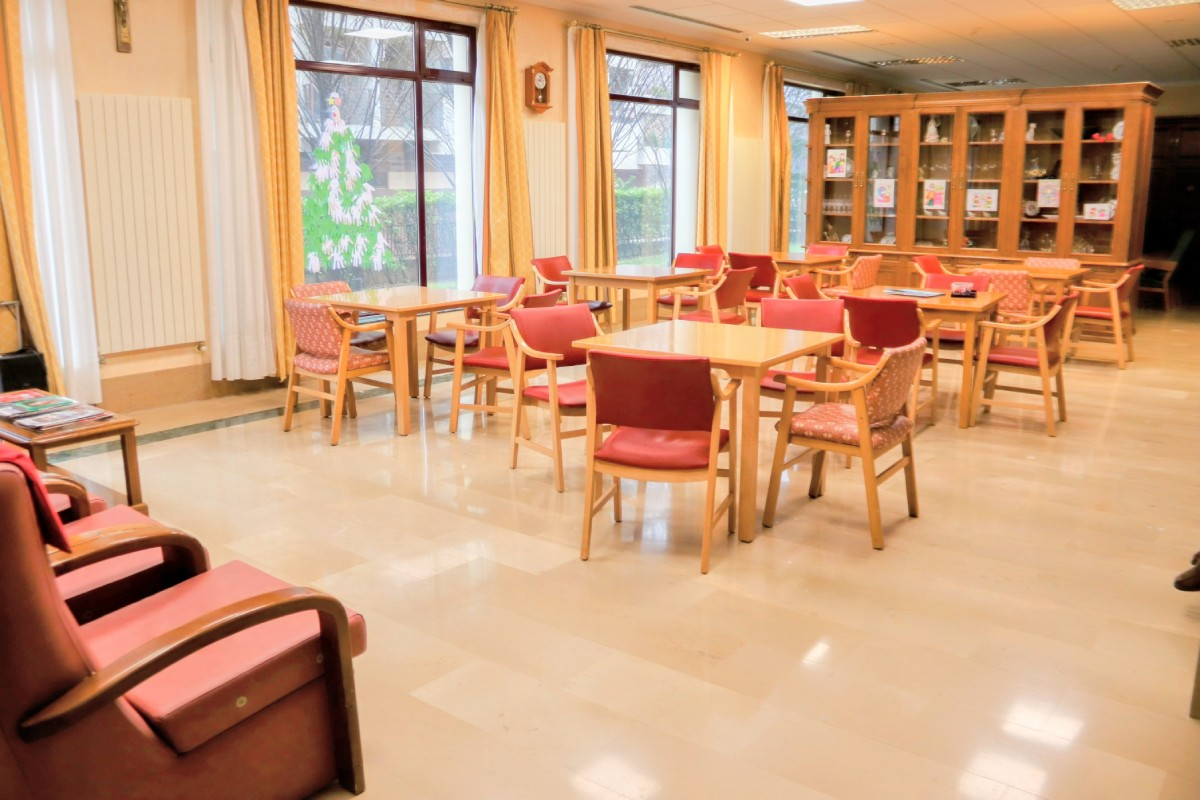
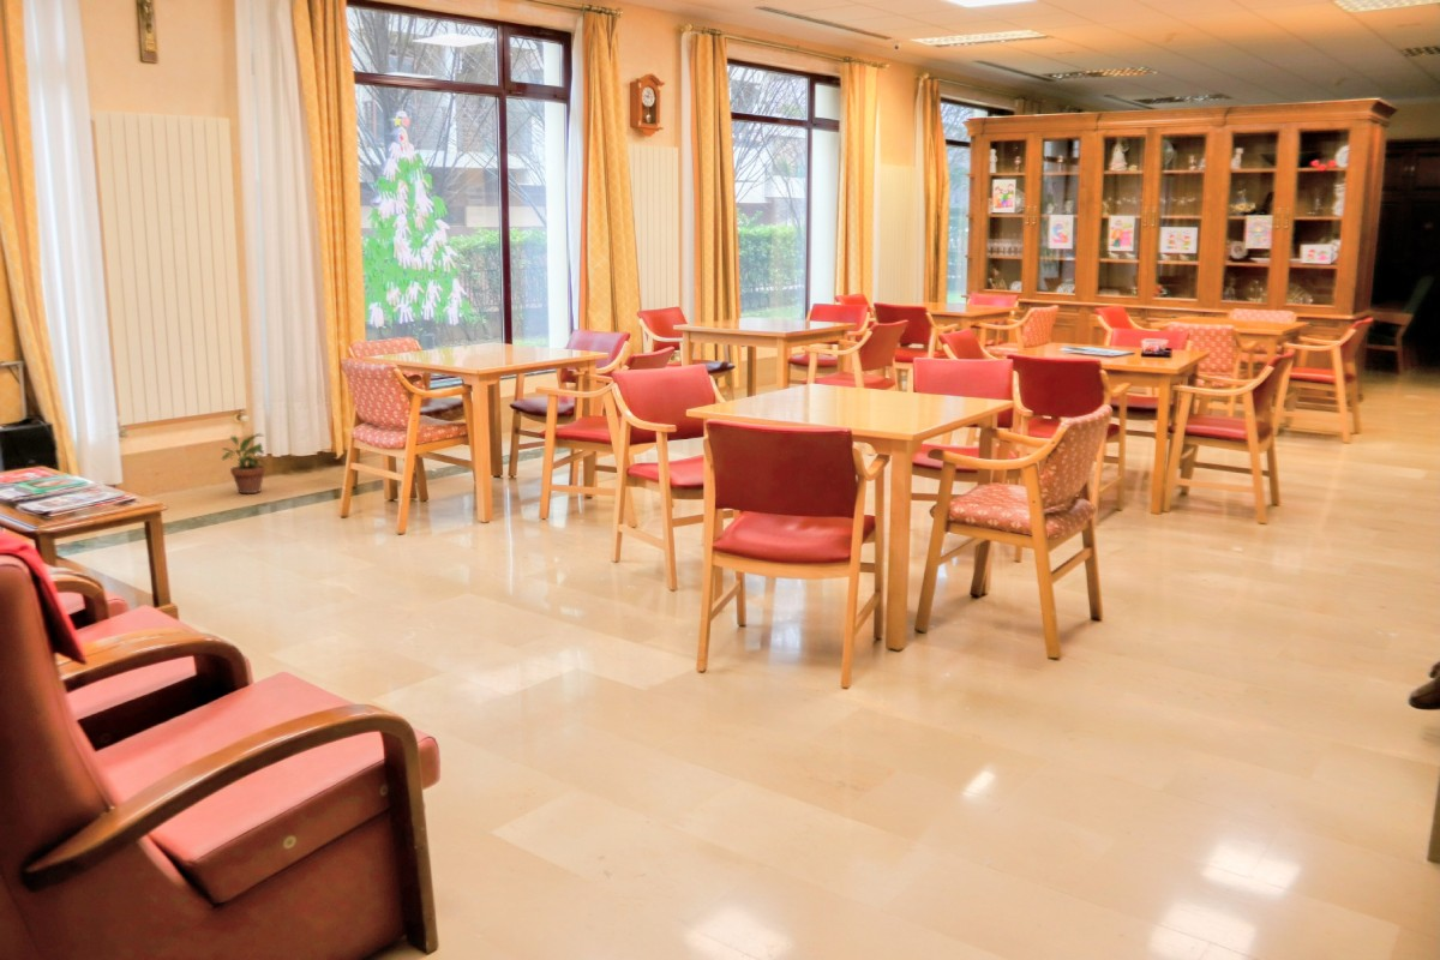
+ potted plant [221,432,266,494]
